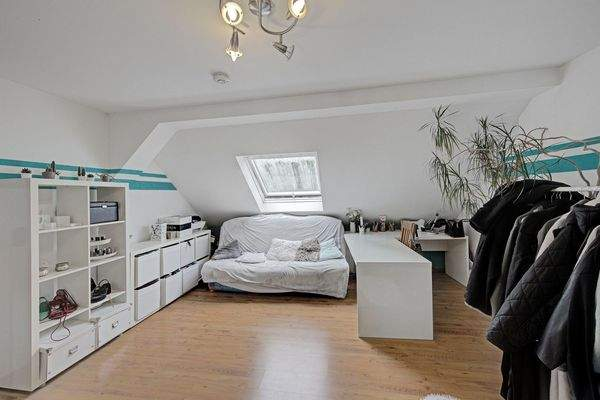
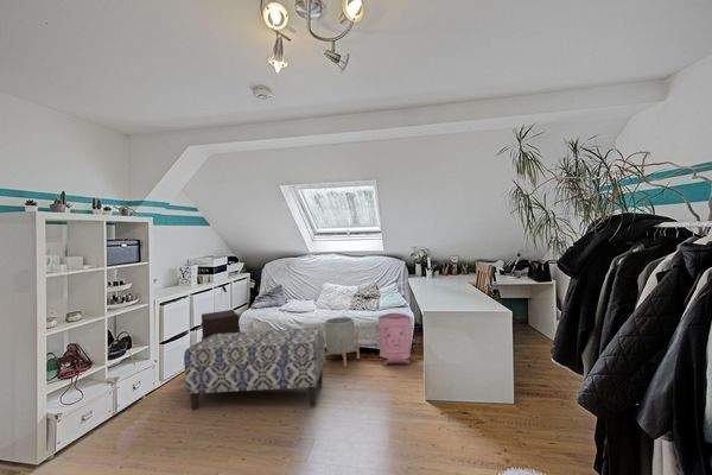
+ planter [323,316,361,368]
+ bag [377,312,412,366]
+ bench [183,327,325,412]
+ nightstand [199,309,241,341]
